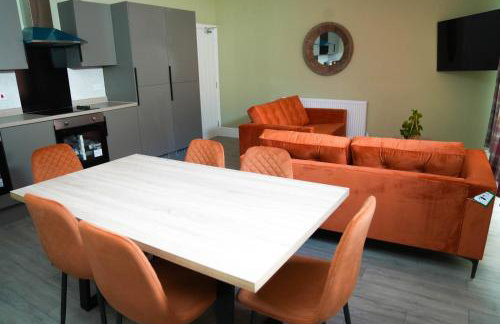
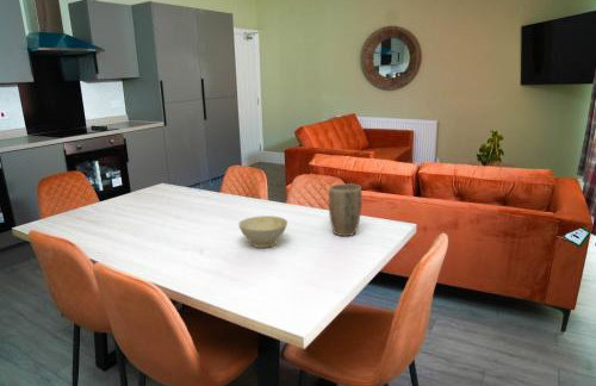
+ plant pot [328,182,362,237]
+ bowl [237,214,288,249]
